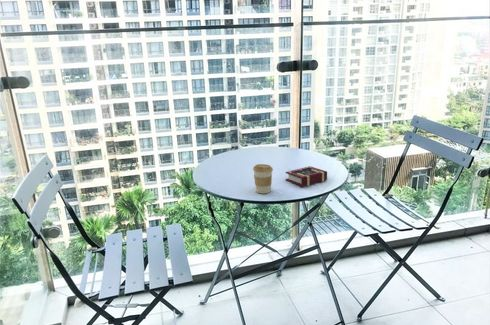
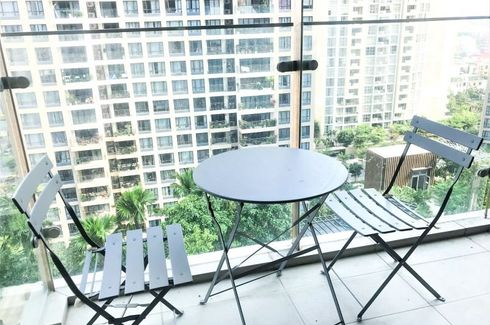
- book [285,165,328,187]
- coffee cup [252,163,274,194]
